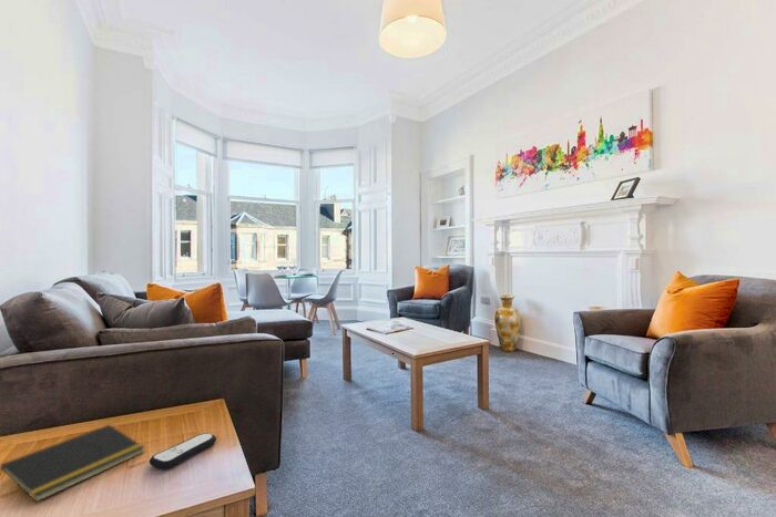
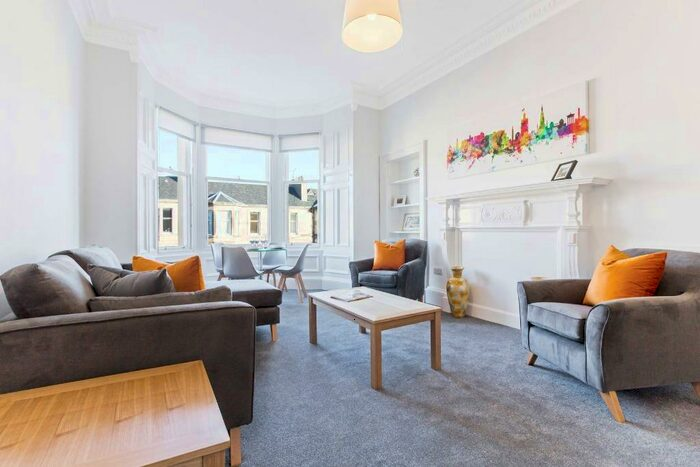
- remote control [149,432,217,471]
- notepad [0,423,146,503]
